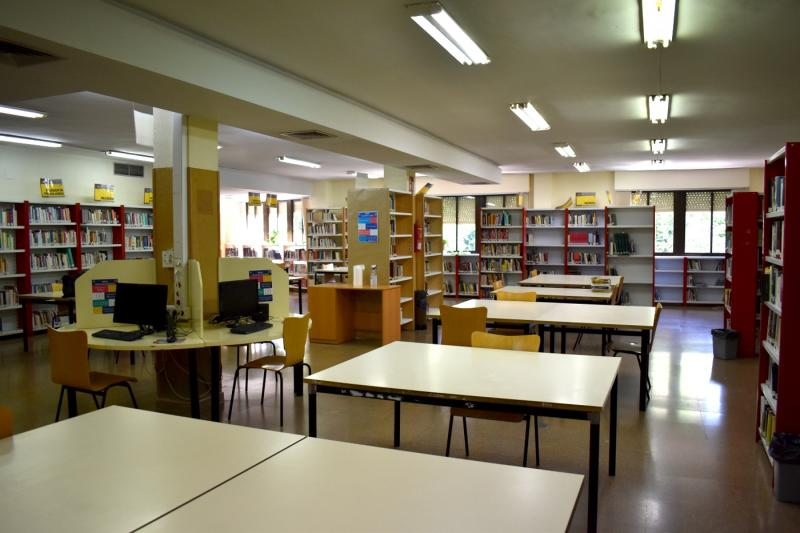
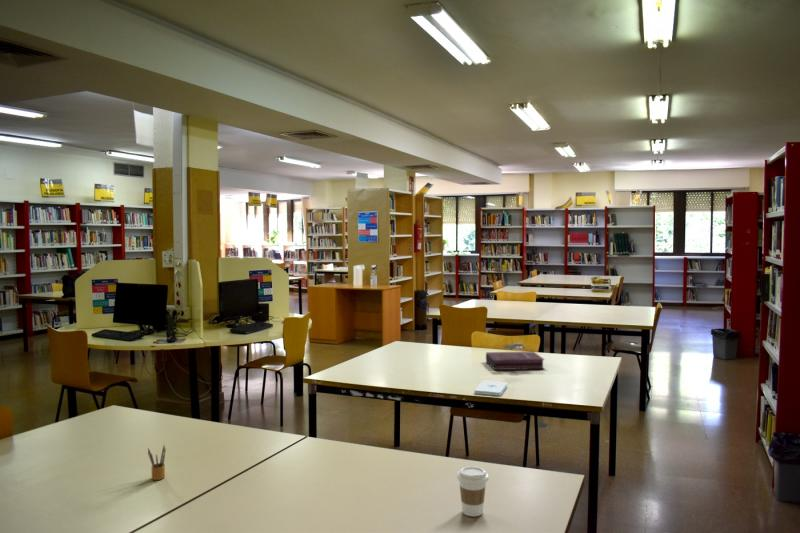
+ book [485,343,546,371]
+ coffee cup [456,465,489,518]
+ notepad [474,379,508,397]
+ pencil box [147,445,167,481]
